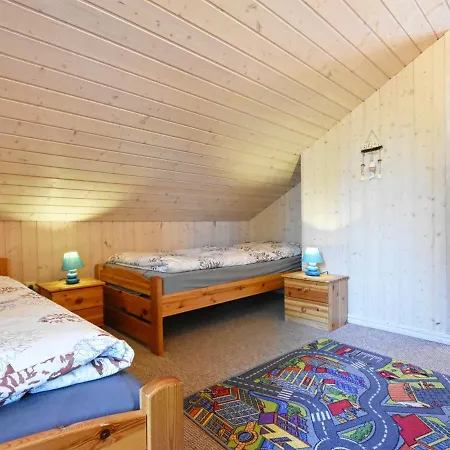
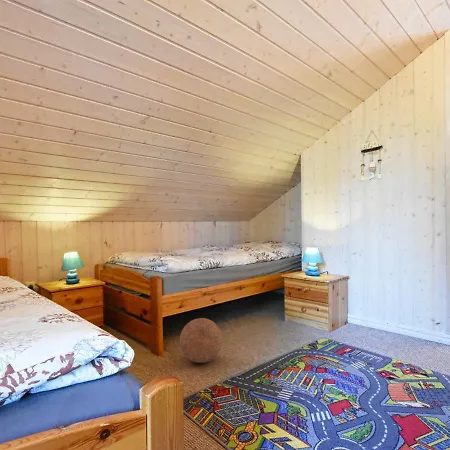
+ decorative ball [179,317,223,364]
